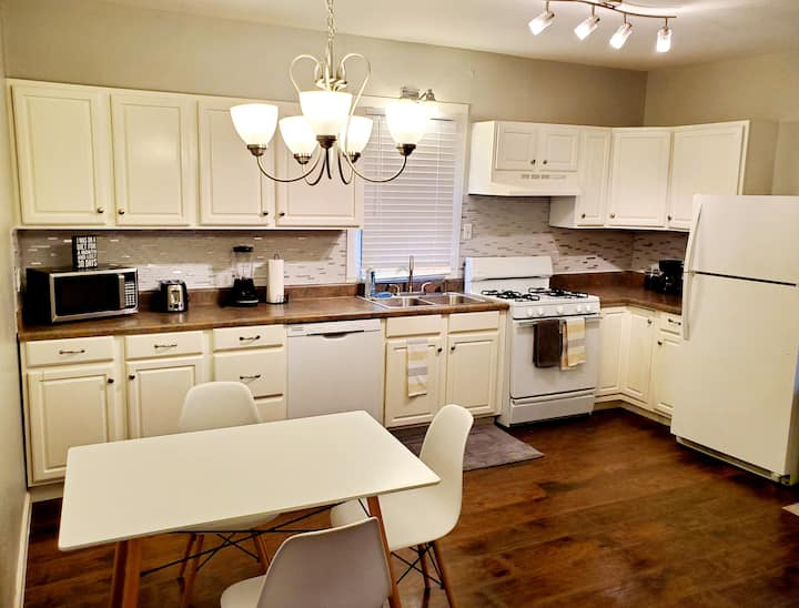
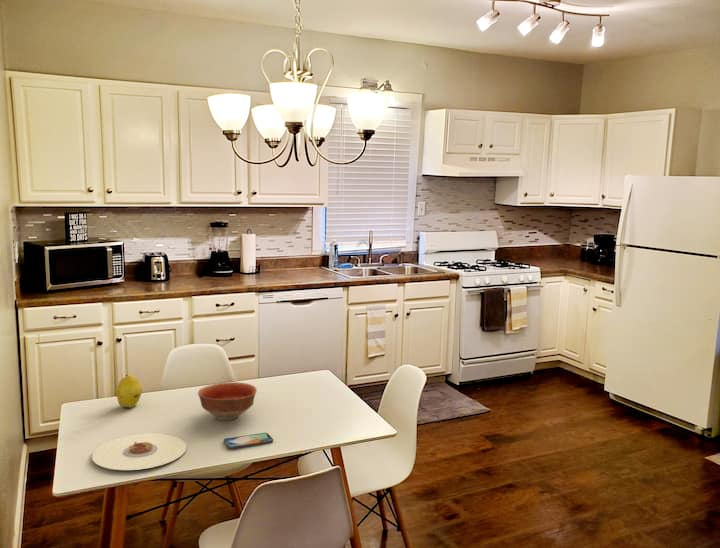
+ fruit [115,374,143,409]
+ bowl [197,381,258,421]
+ smartphone [223,432,274,450]
+ plate [91,433,188,471]
